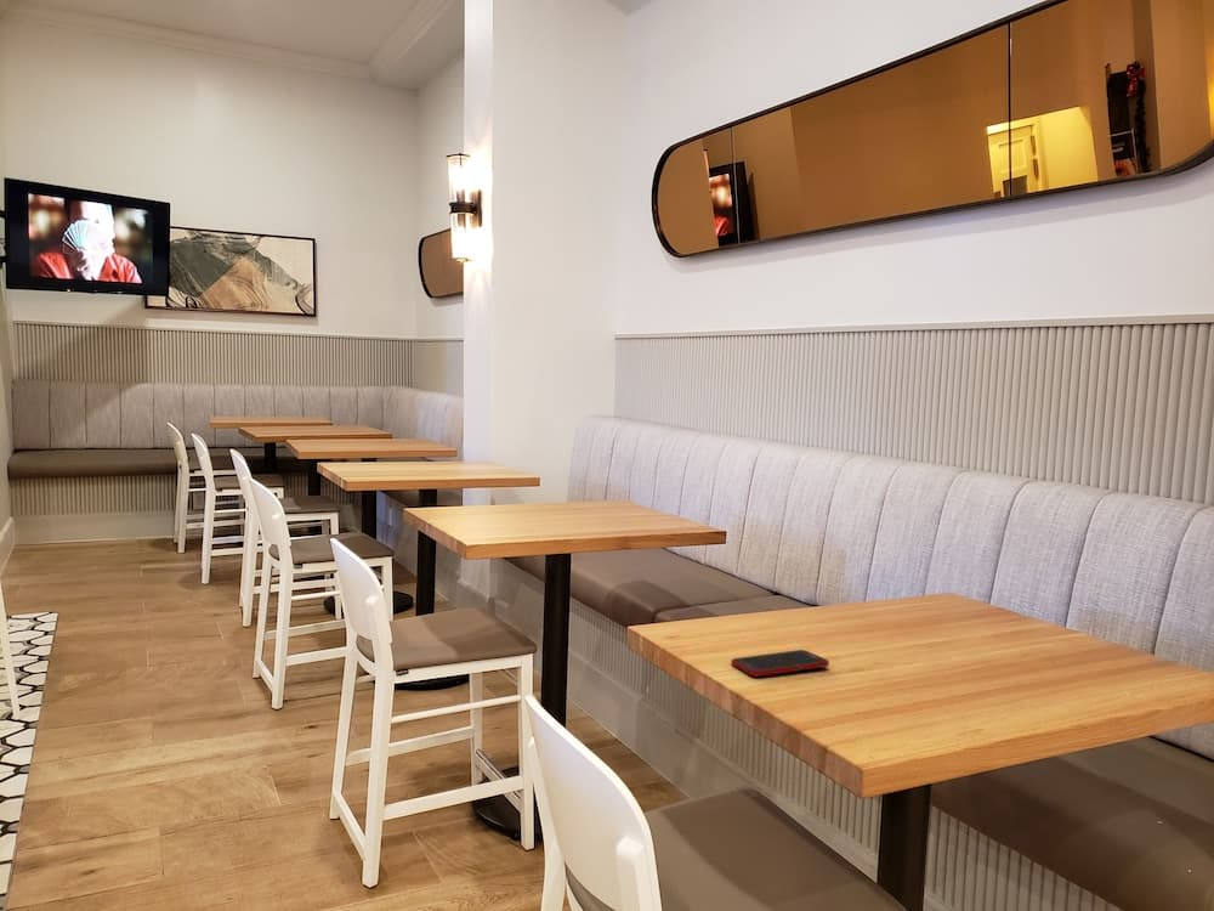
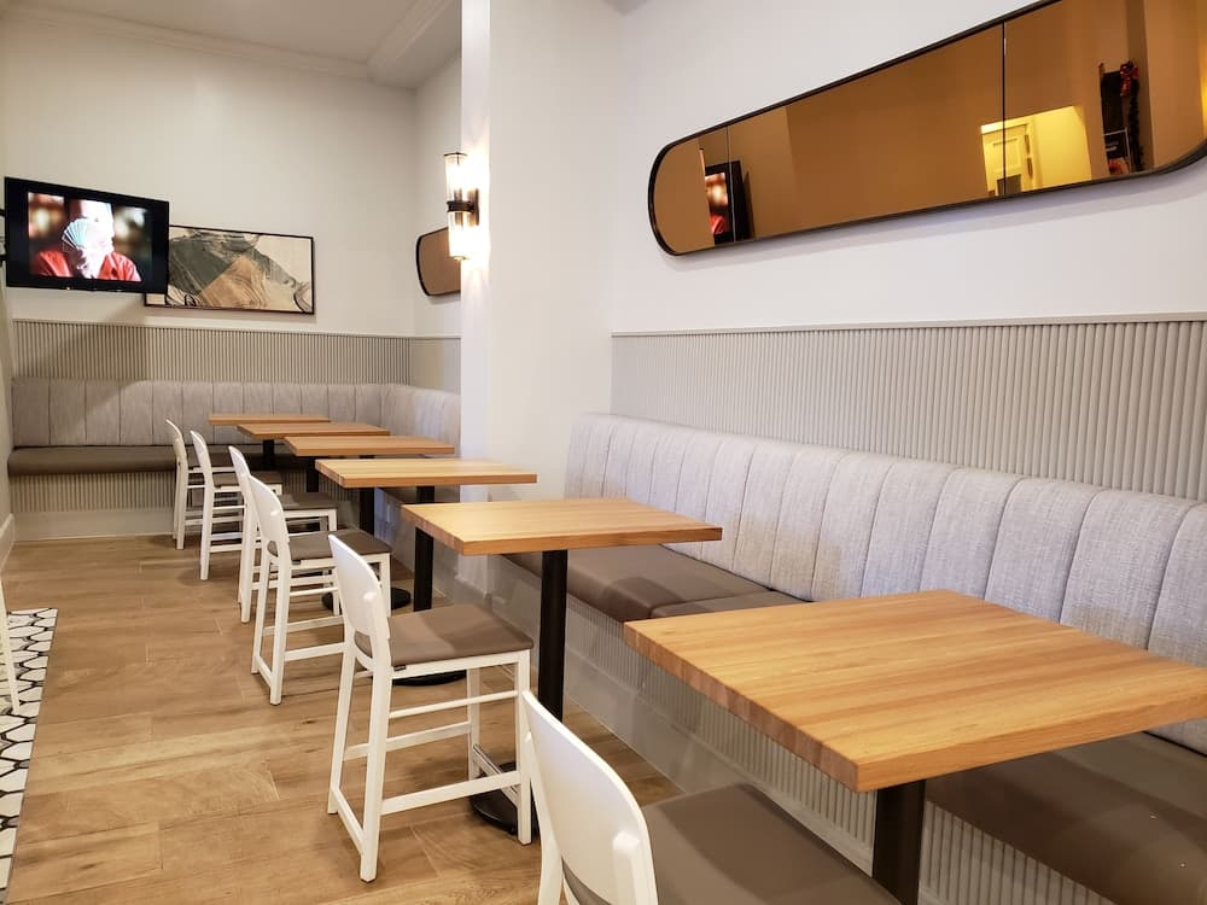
- cell phone [730,649,830,678]
